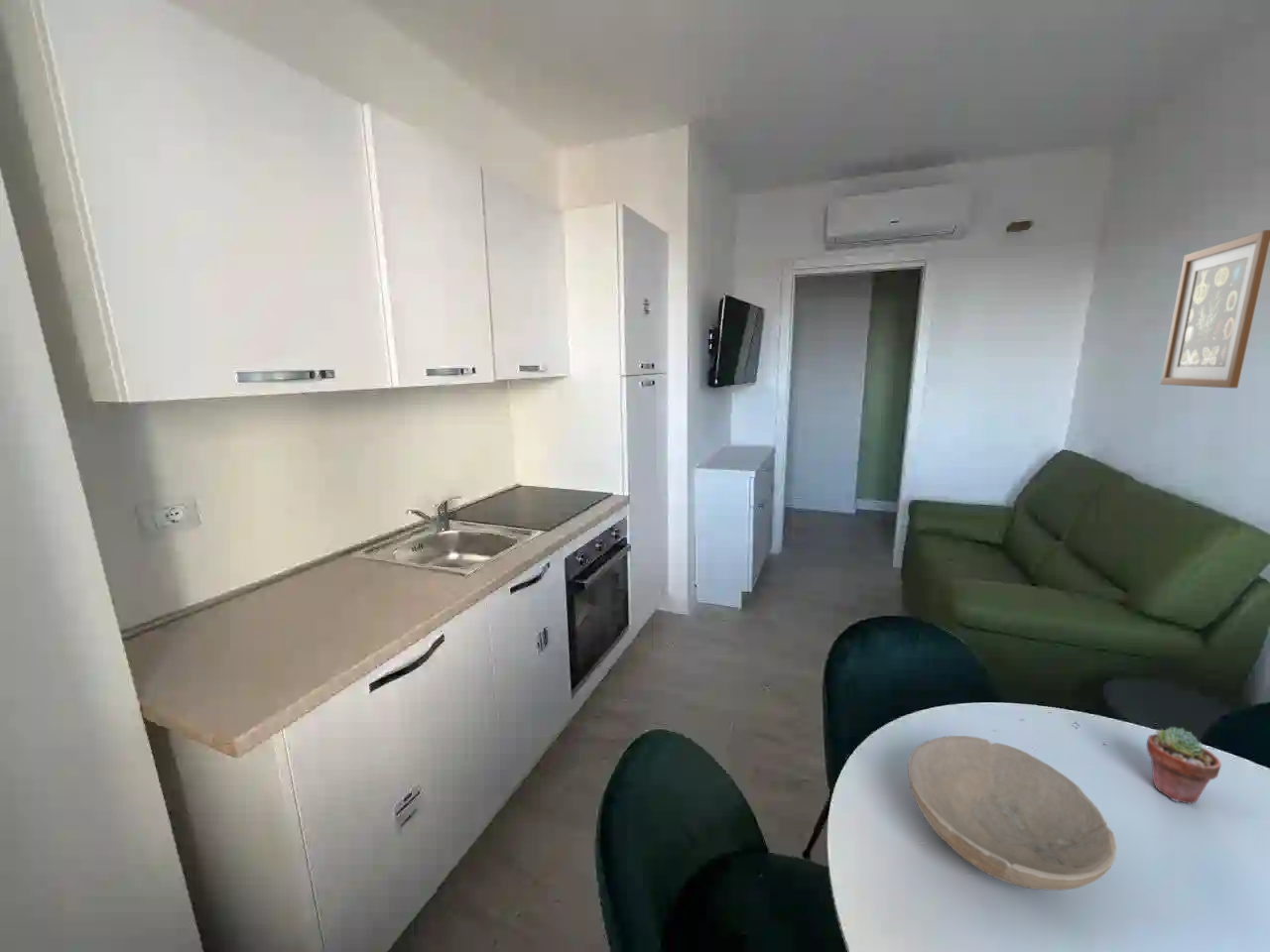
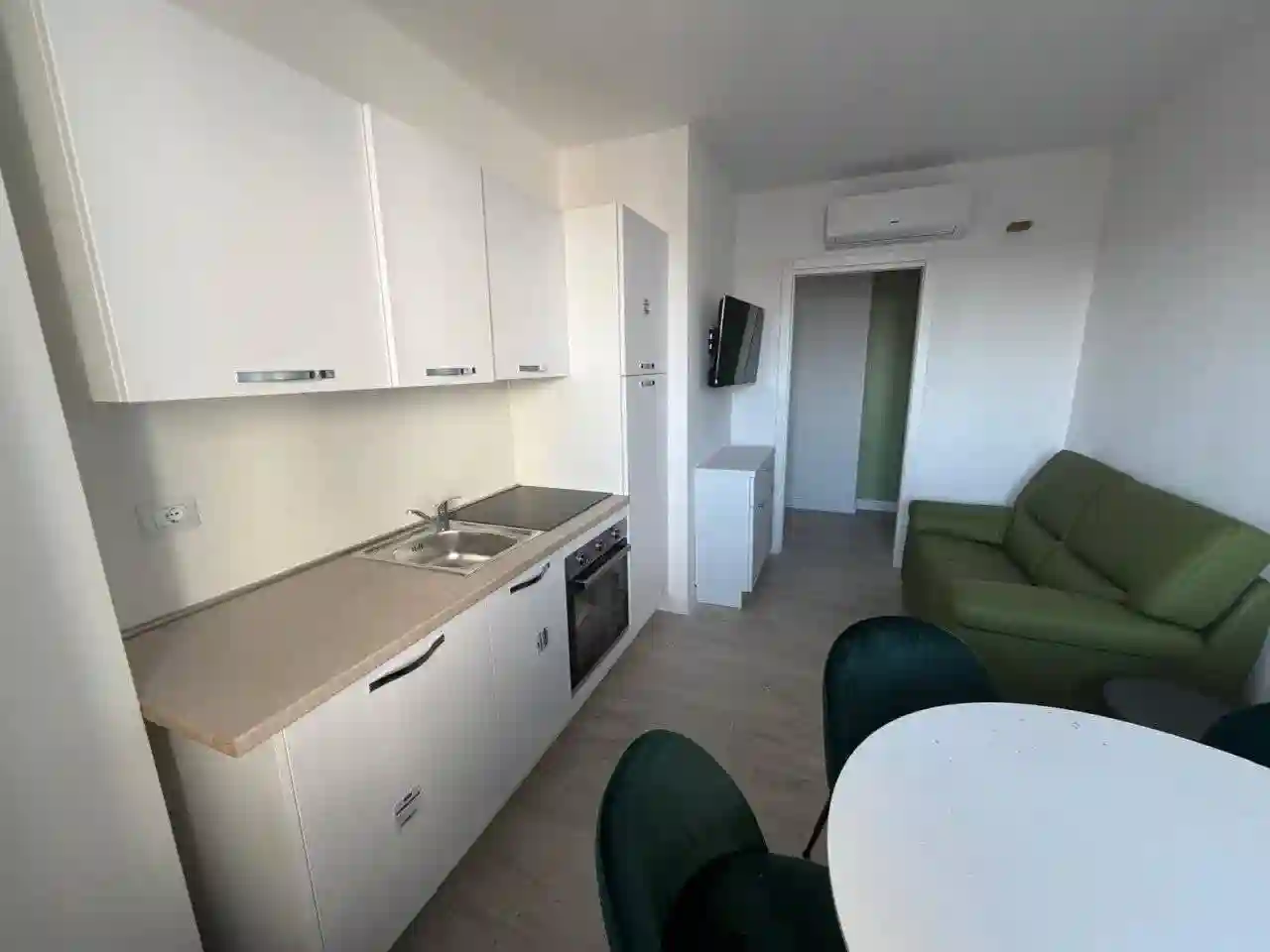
- potted succulent [1146,726,1222,805]
- wall art [1159,229,1270,389]
- bowl [907,735,1117,892]
